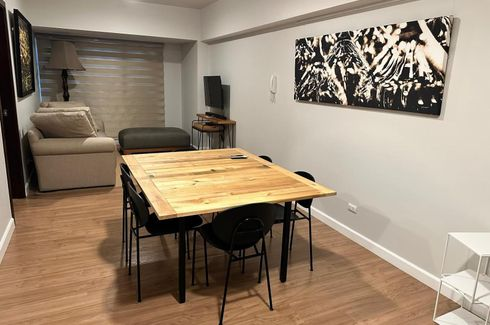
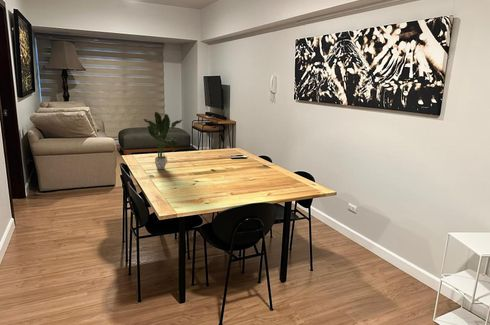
+ potted plant [143,111,183,170]
